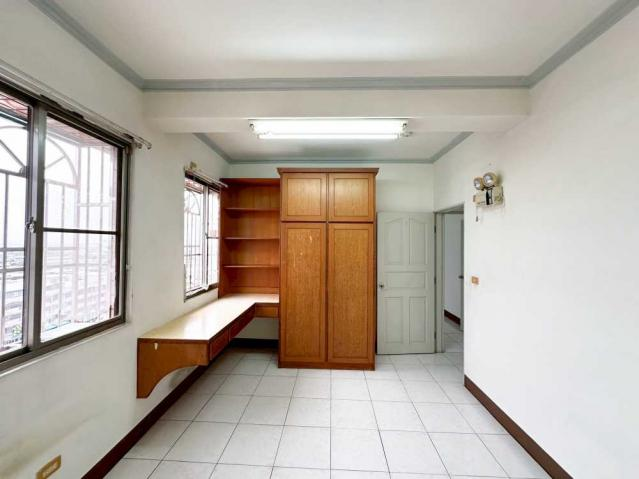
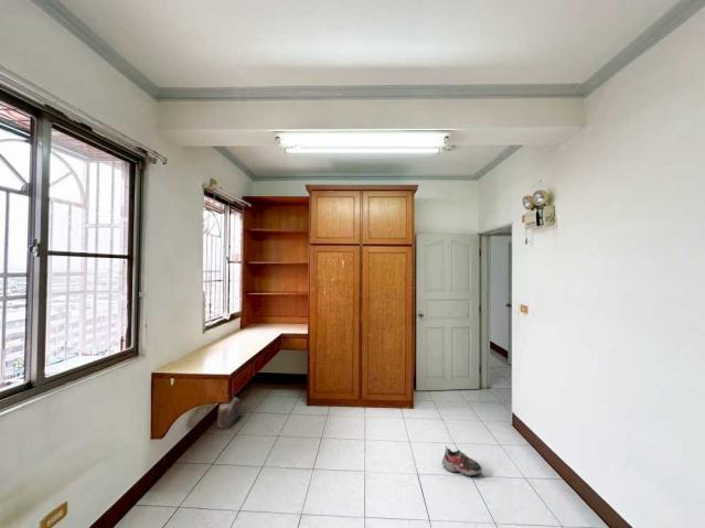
+ shoe [441,445,483,477]
+ bag [216,396,242,429]
